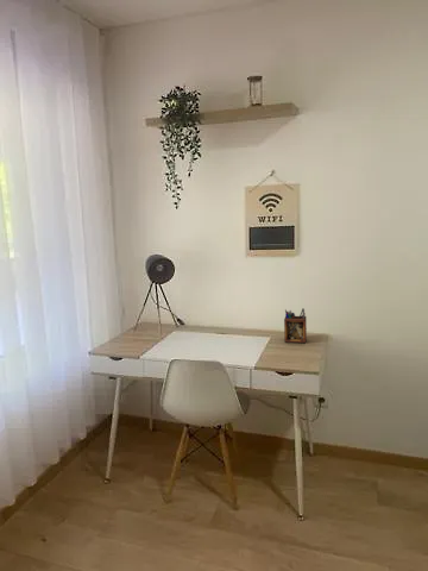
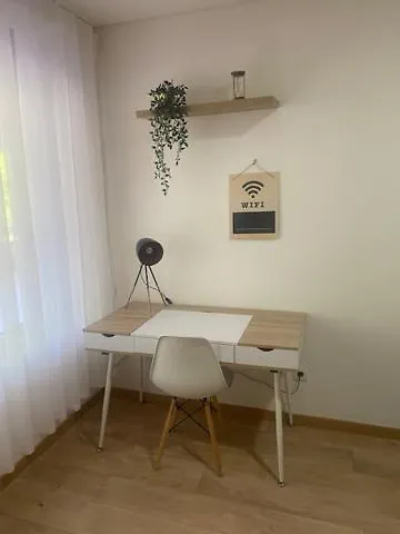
- desk organizer [283,307,308,344]
